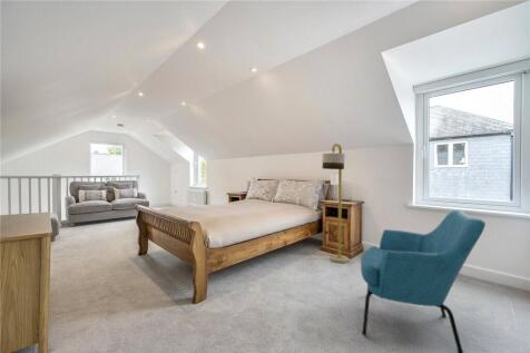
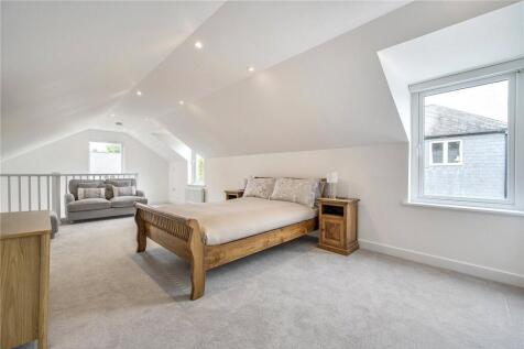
- armchair [360,209,487,353]
- floor lamp [322,143,350,264]
